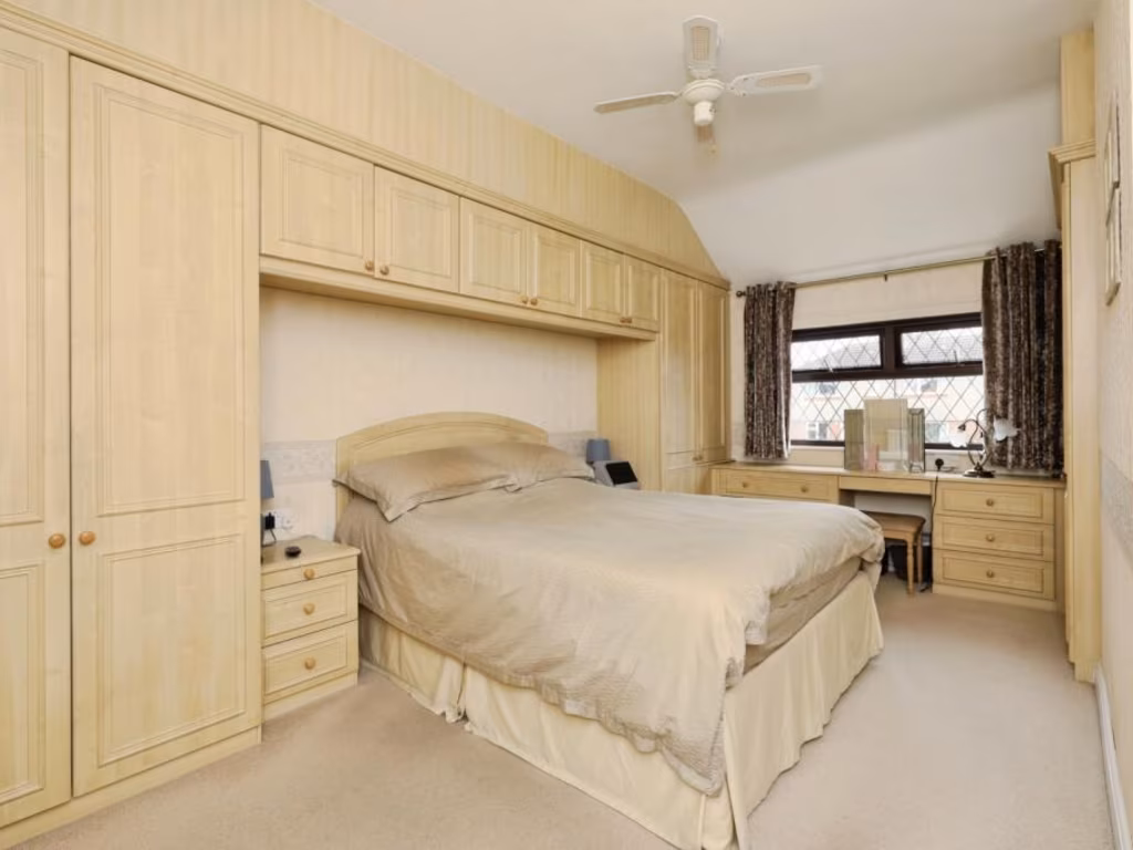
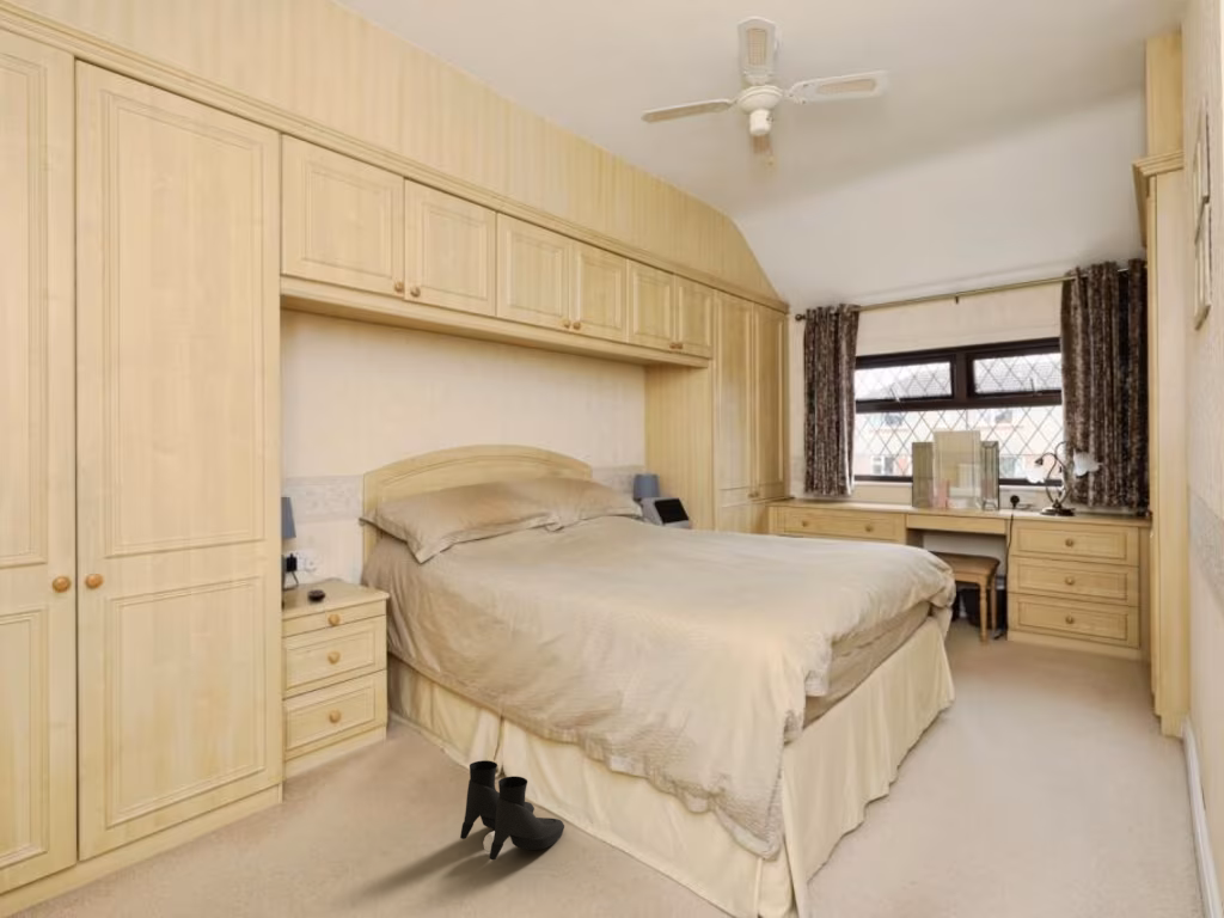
+ boots [459,759,565,861]
